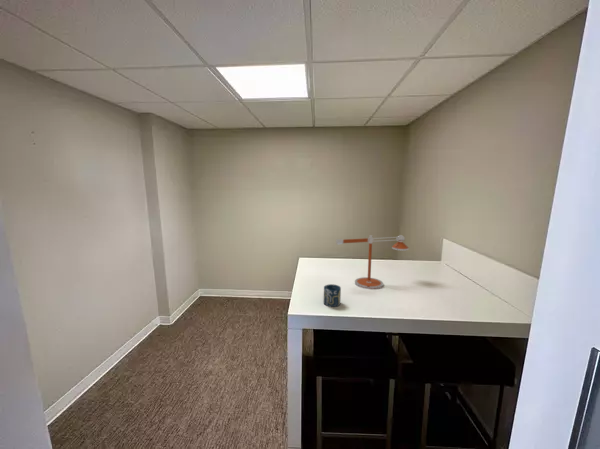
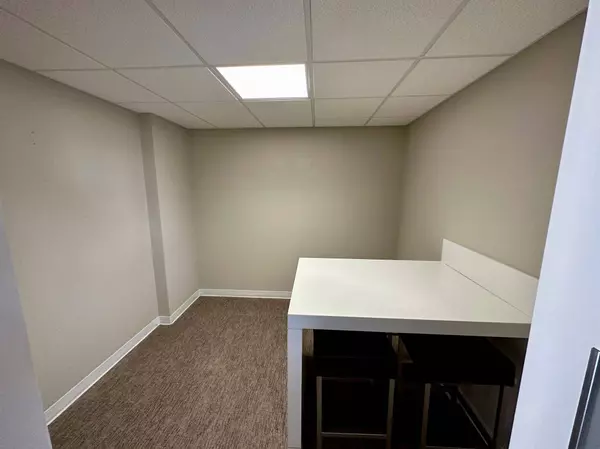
- desk lamp [335,234,410,290]
- cup [323,283,342,308]
